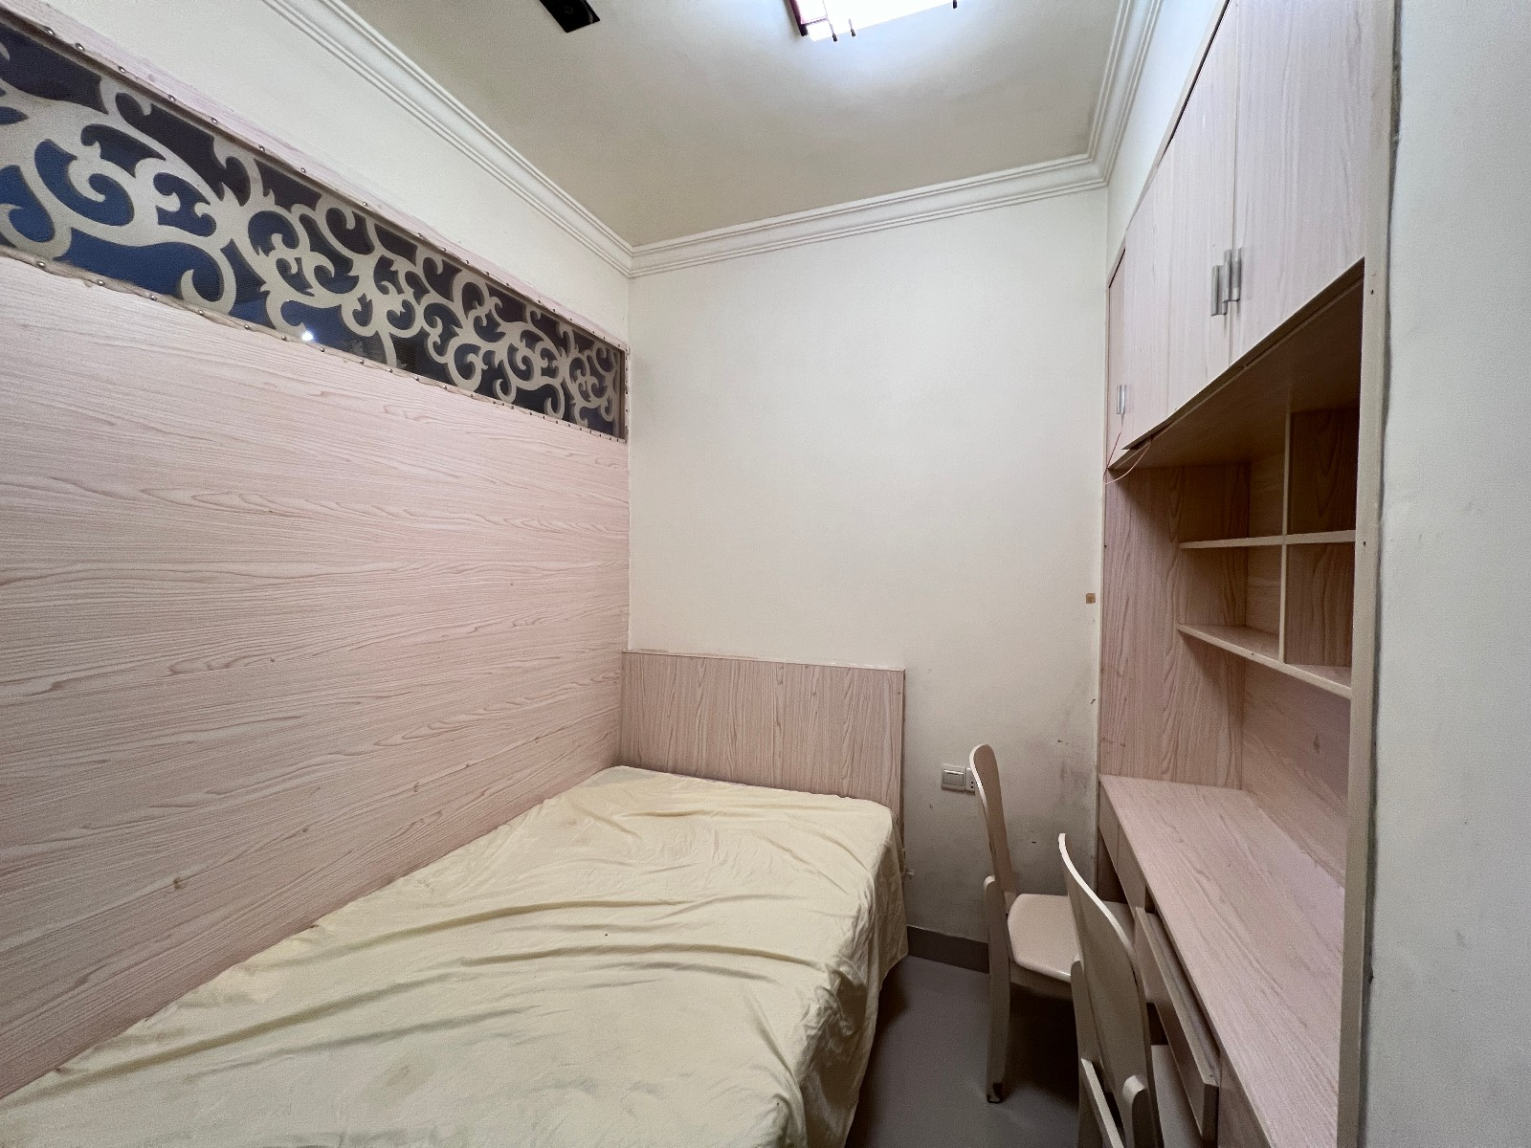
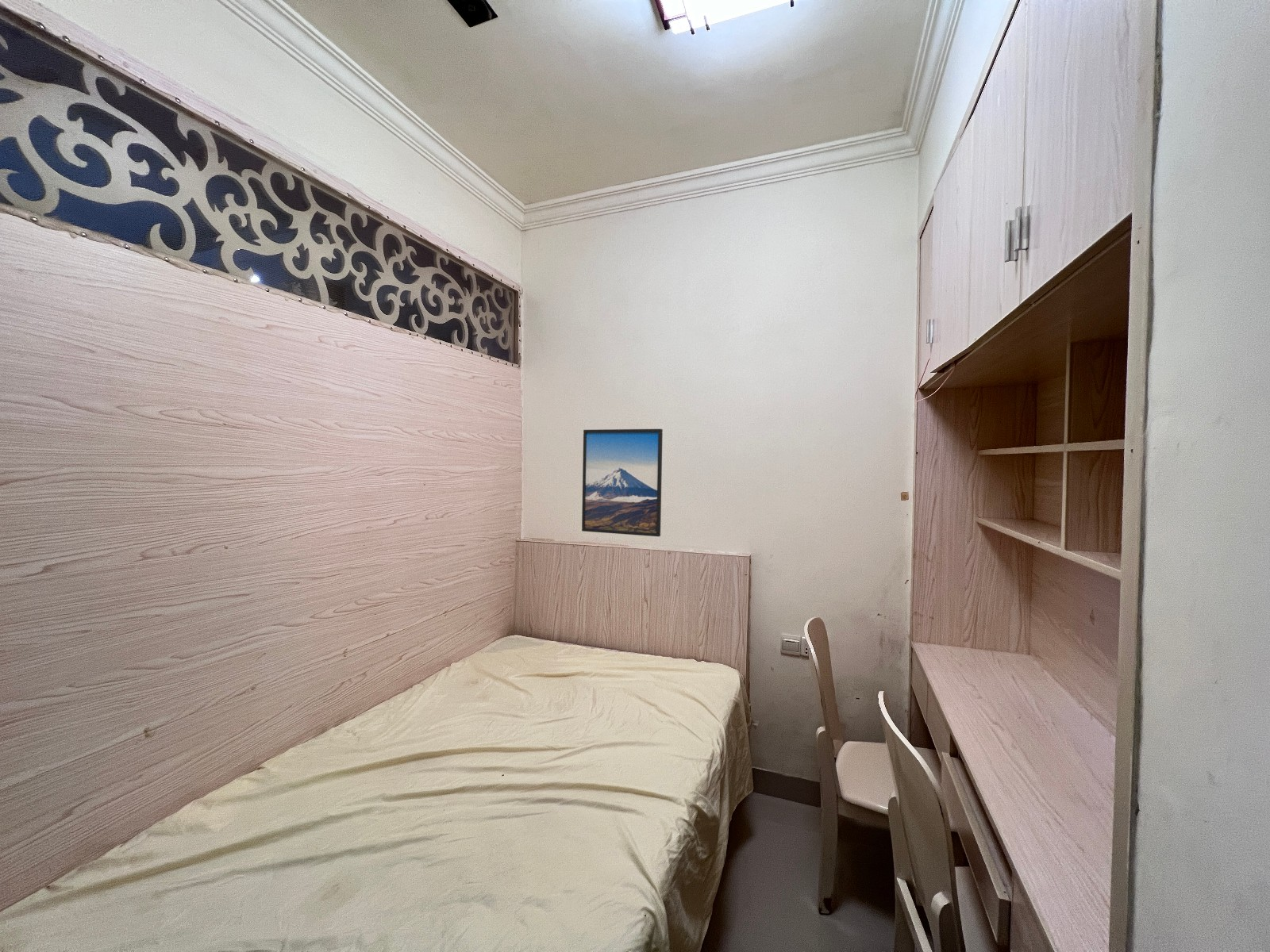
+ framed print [581,428,664,537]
